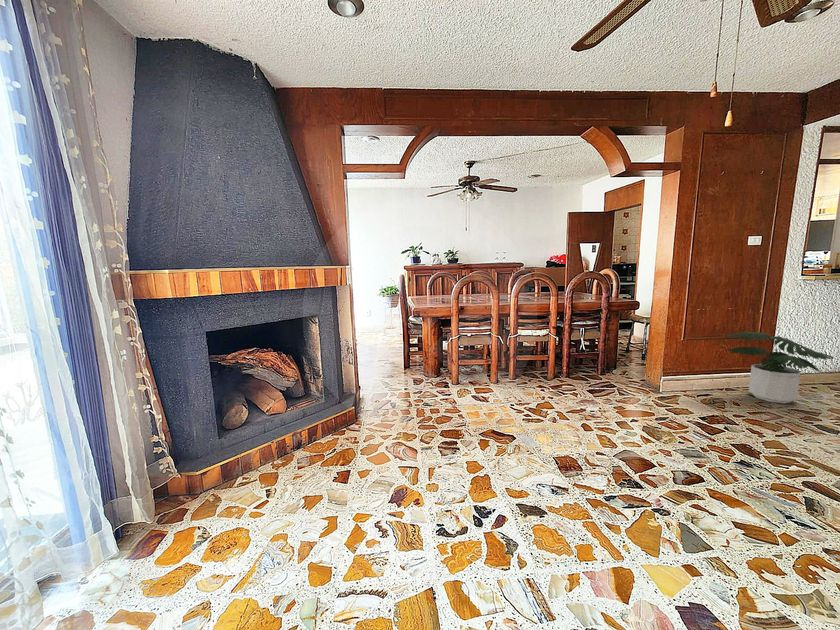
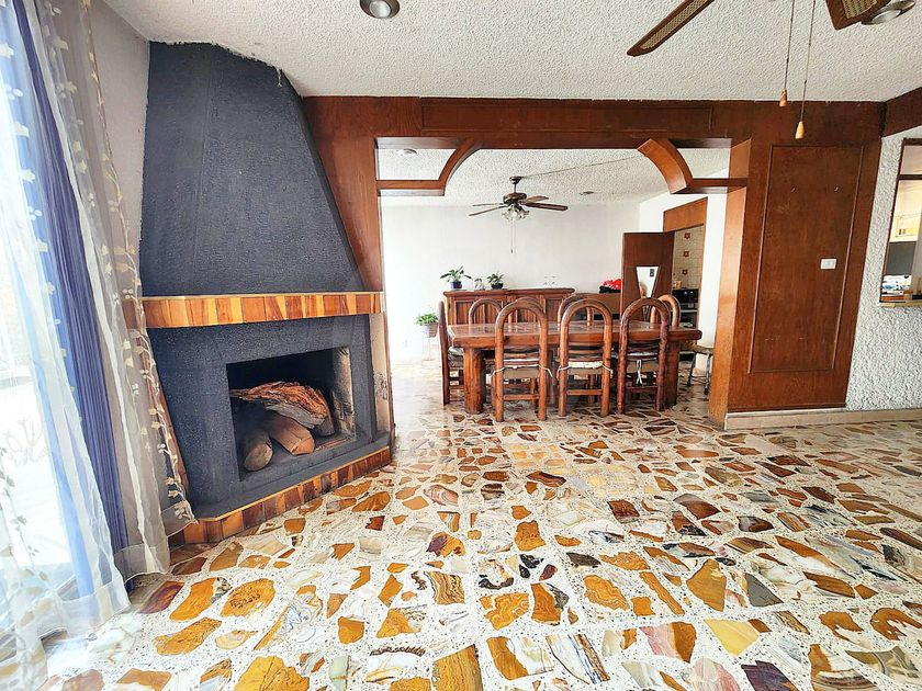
- potted plant [725,331,835,404]
